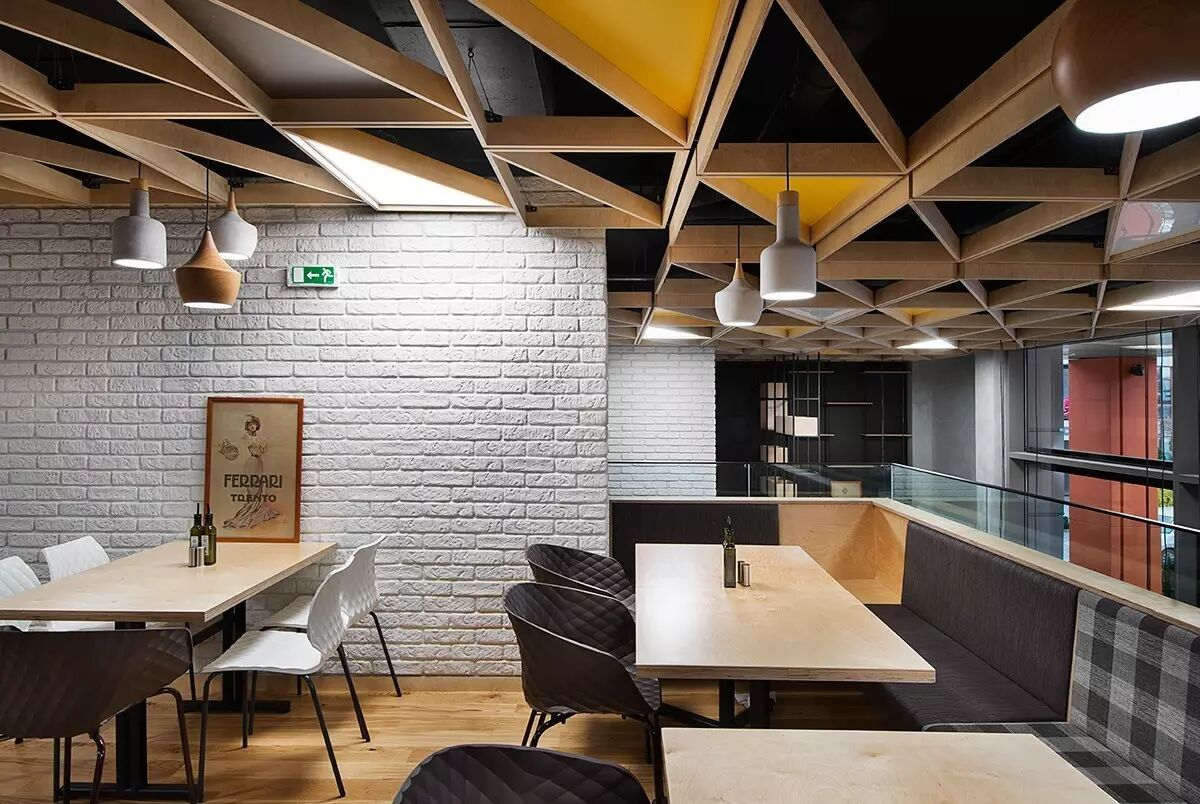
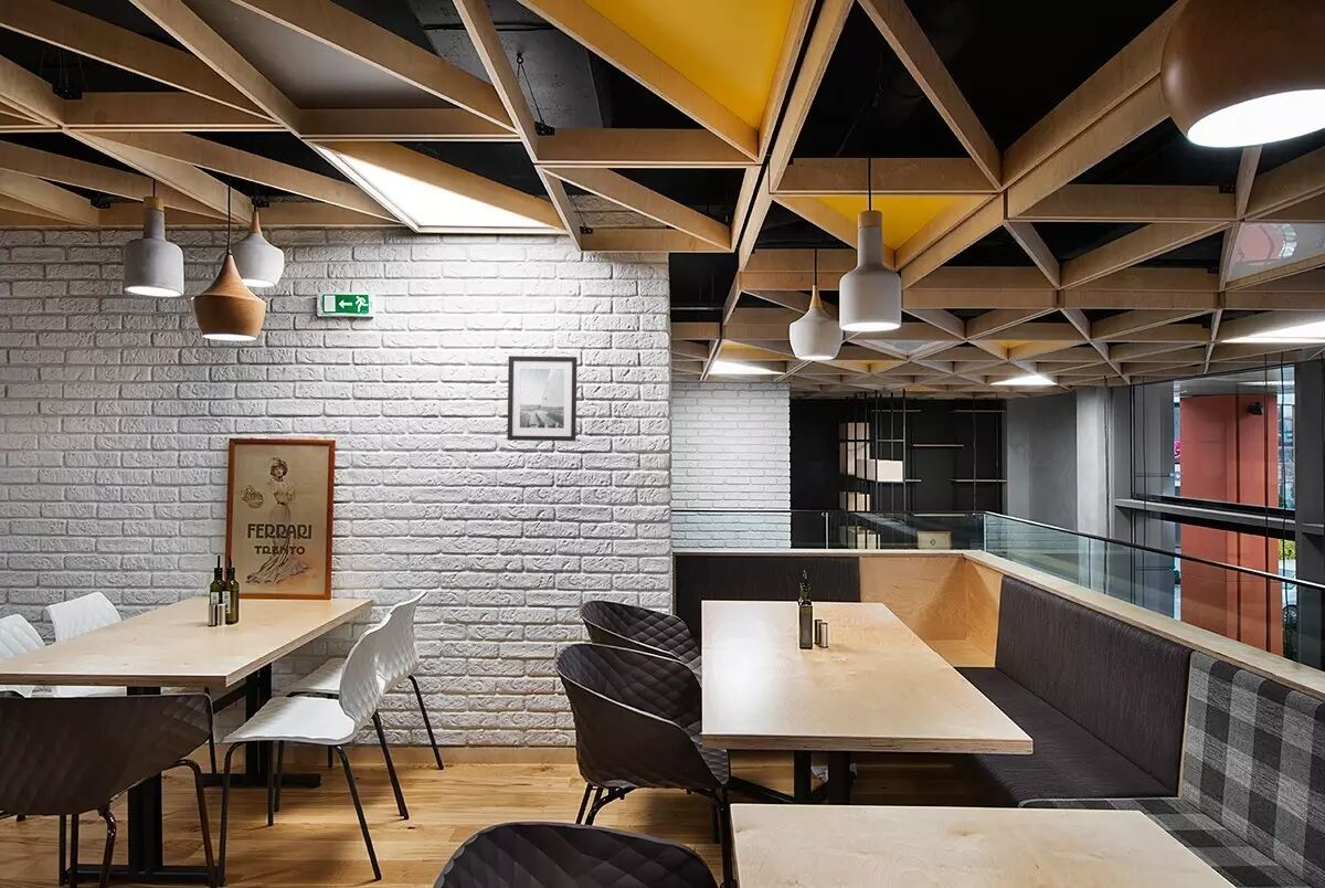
+ wall art [506,355,579,442]
